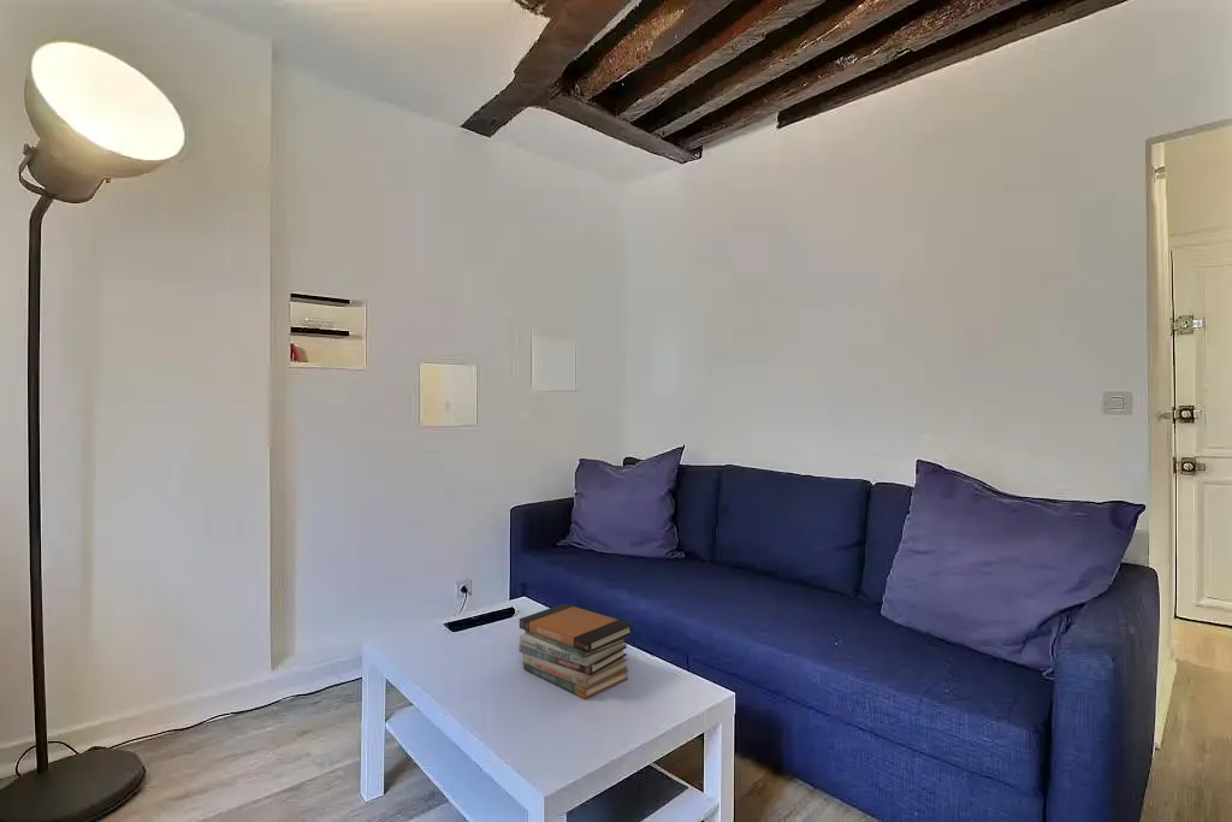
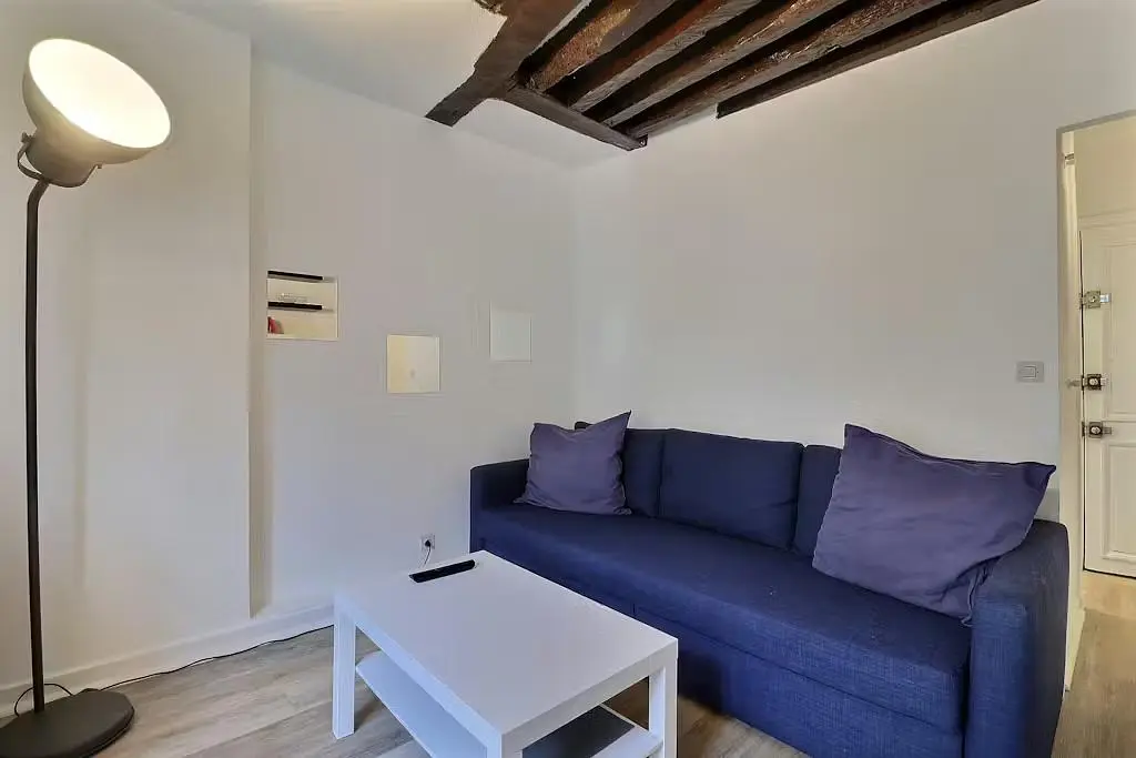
- book stack [517,603,634,700]
